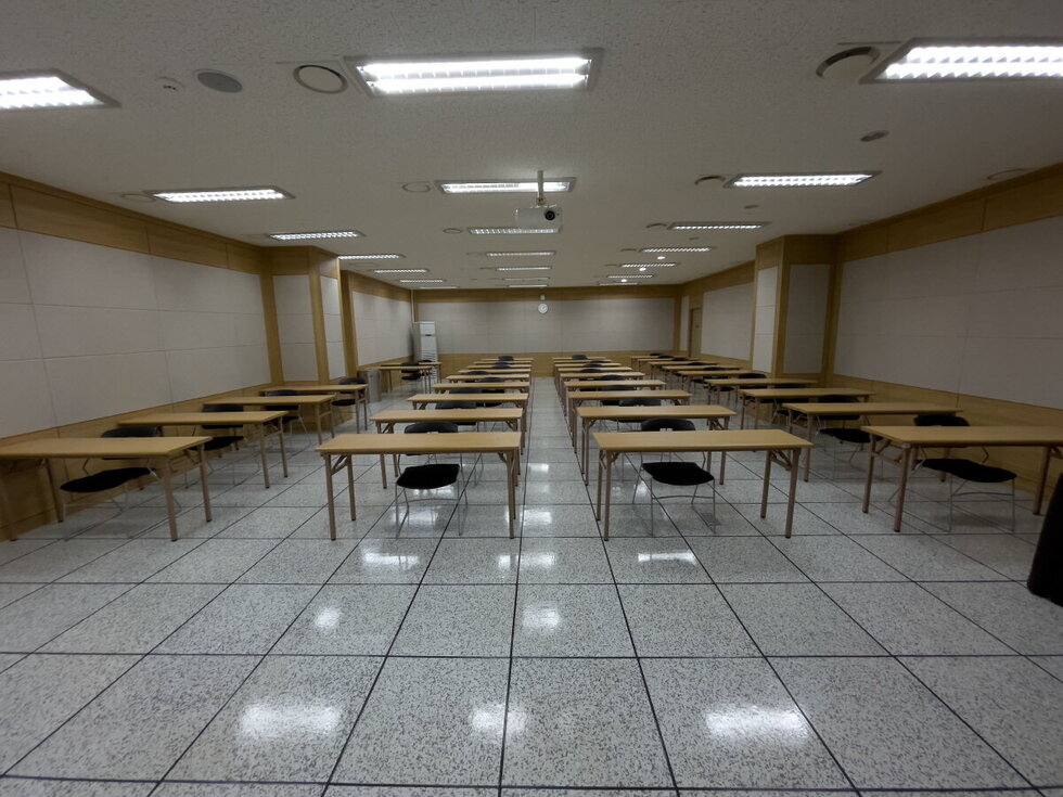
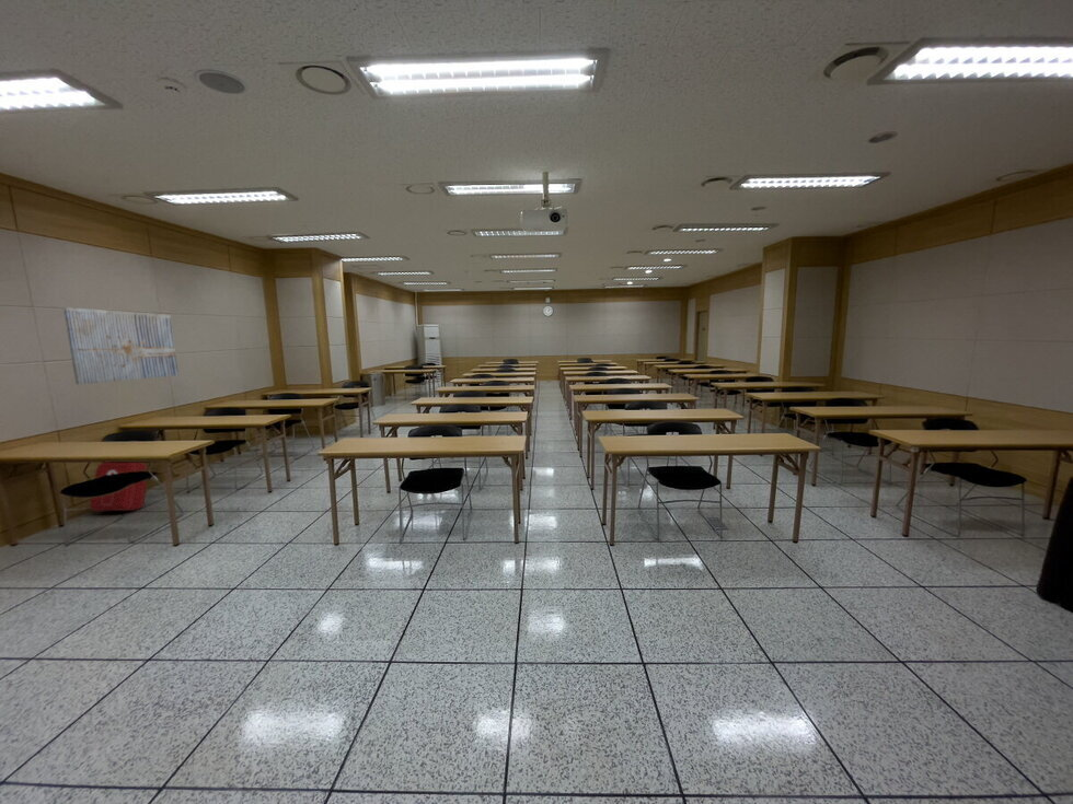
+ wall art [61,306,180,385]
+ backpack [89,462,148,512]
